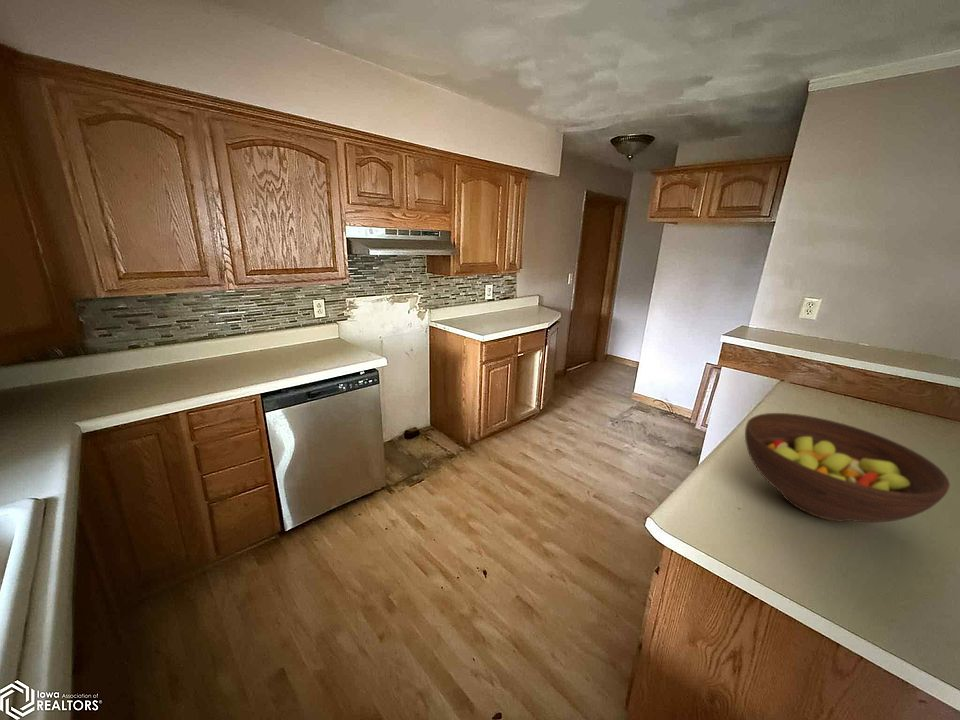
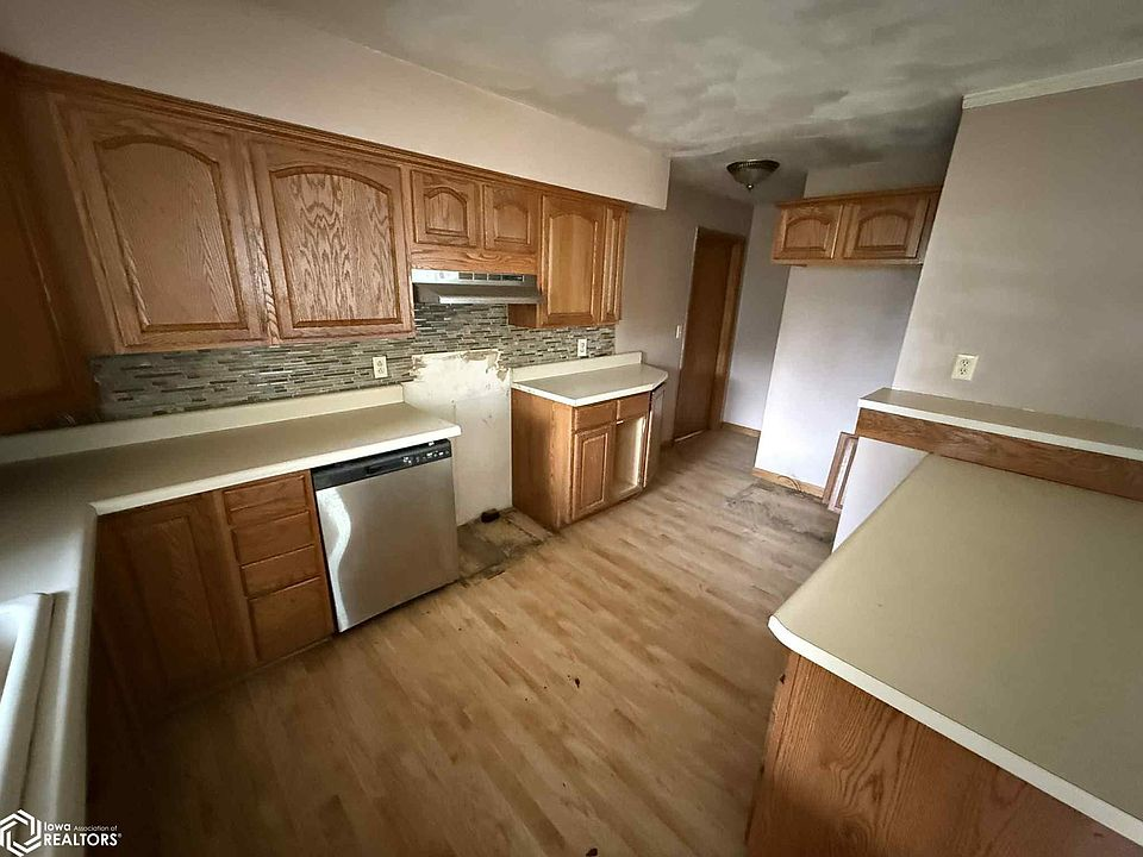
- fruit bowl [744,412,951,523]
